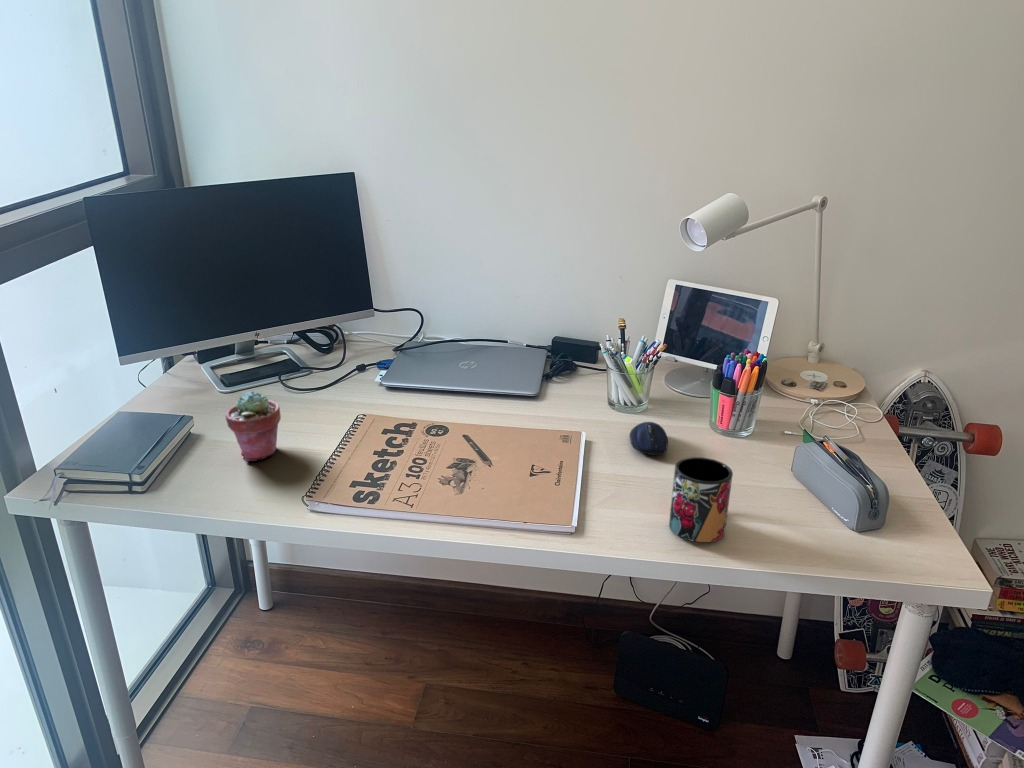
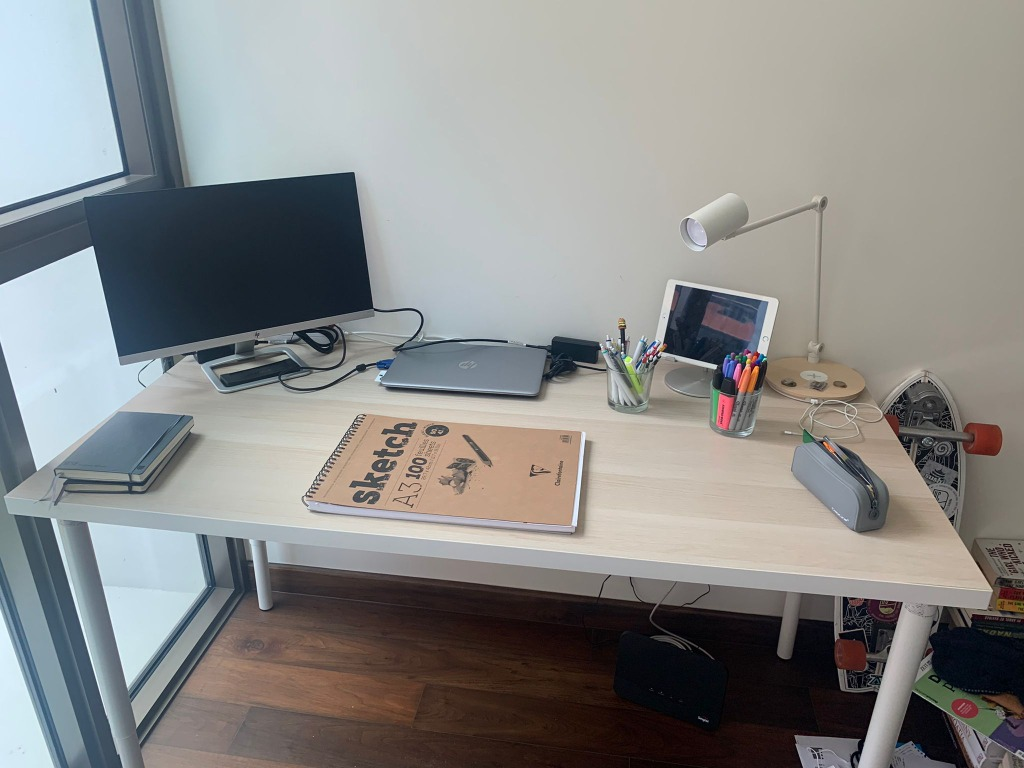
- computer mouse [628,421,669,456]
- potted succulent [225,390,282,462]
- mug [668,456,734,544]
